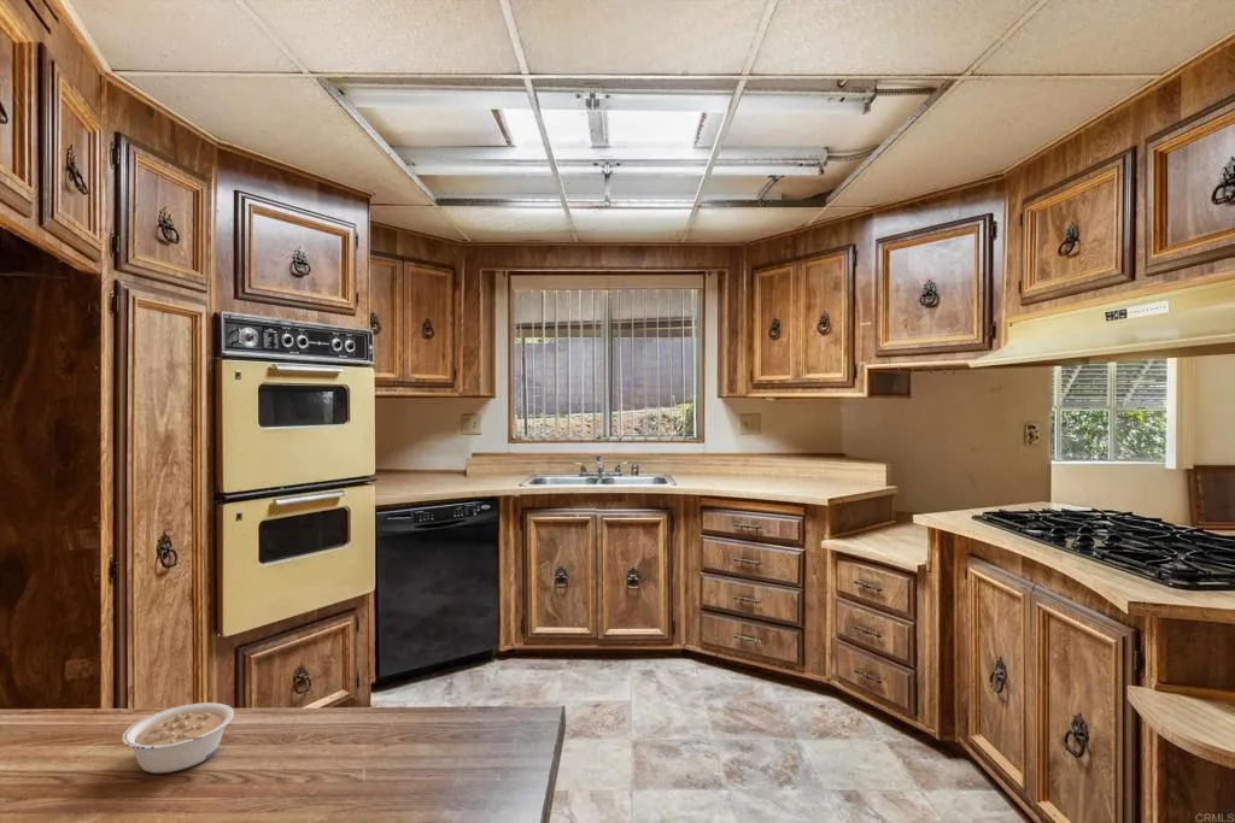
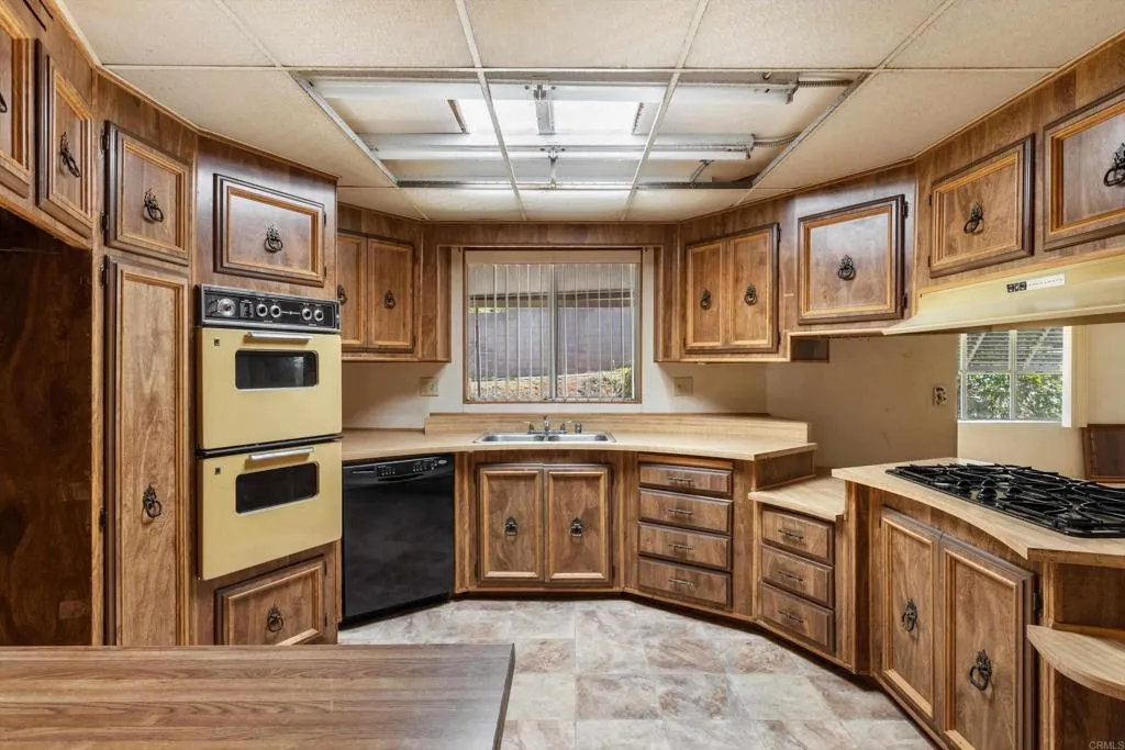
- legume [121,701,235,775]
